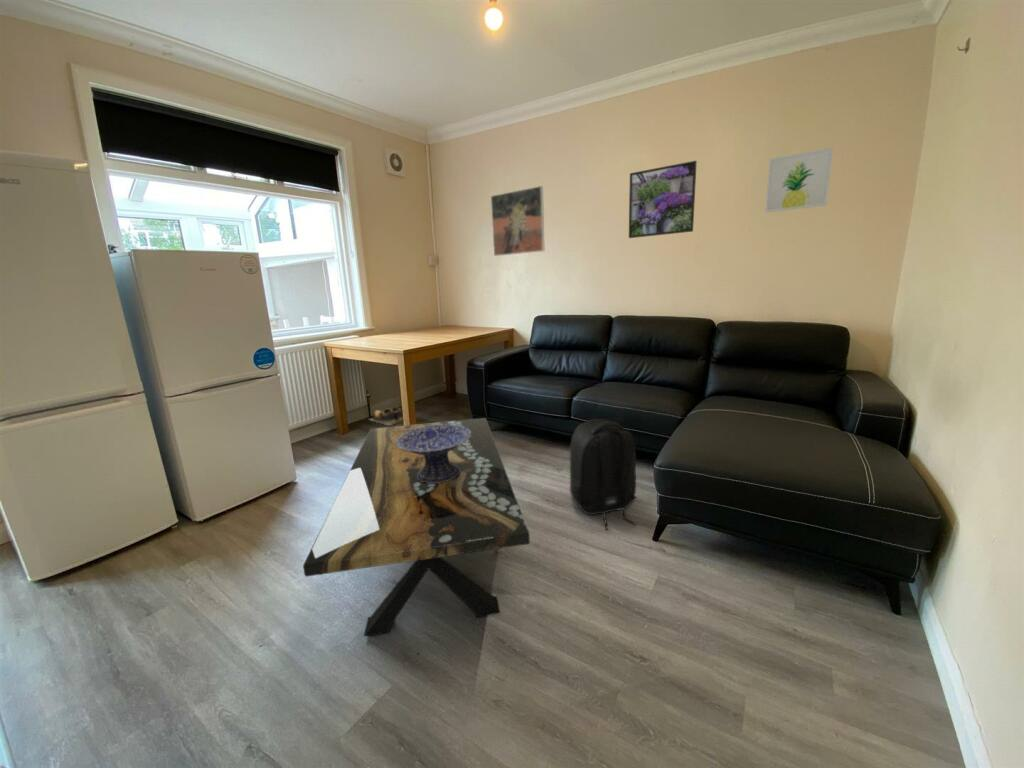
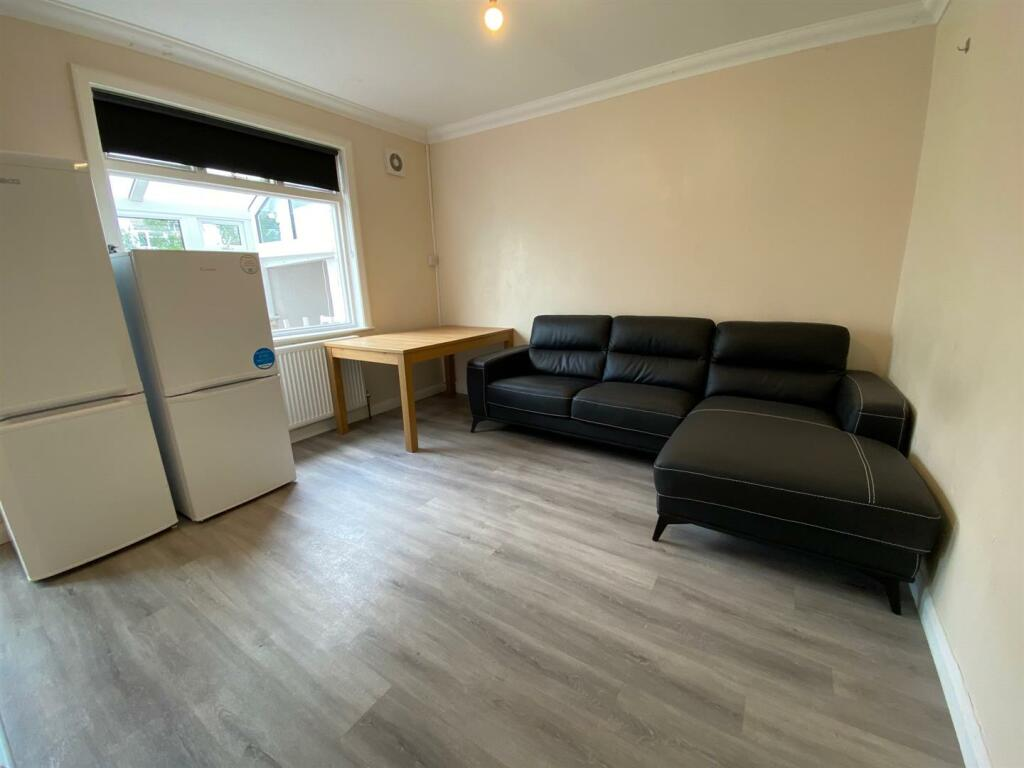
- wall art [764,147,834,214]
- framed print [490,185,545,257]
- coffee table [302,417,531,637]
- decorative bowl [396,425,471,483]
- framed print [628,160,698,239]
- shoes [368,406,404,426]
- backpack [569,418,638,531]
